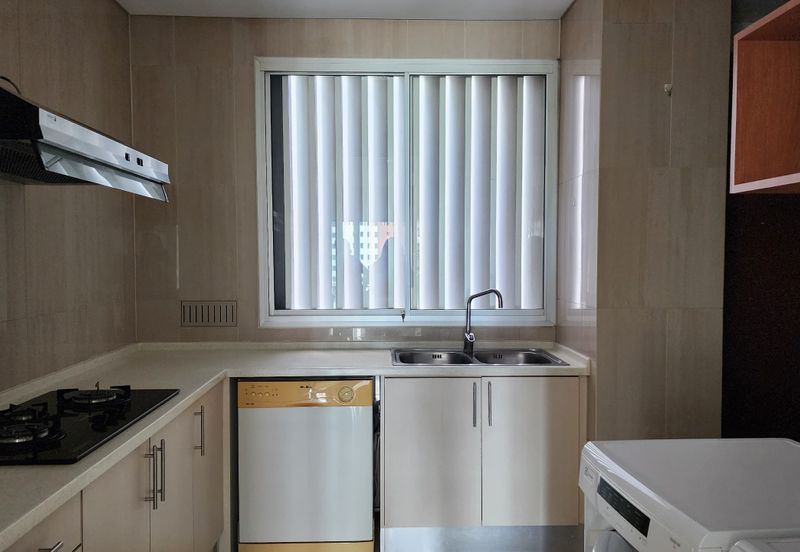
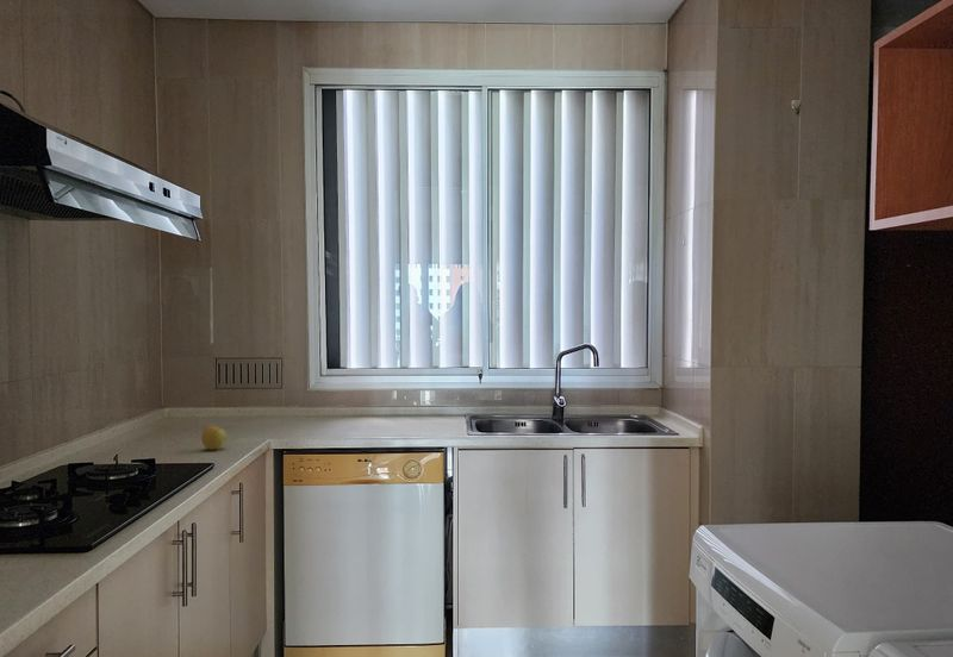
+ apple [200,425,228,451]
